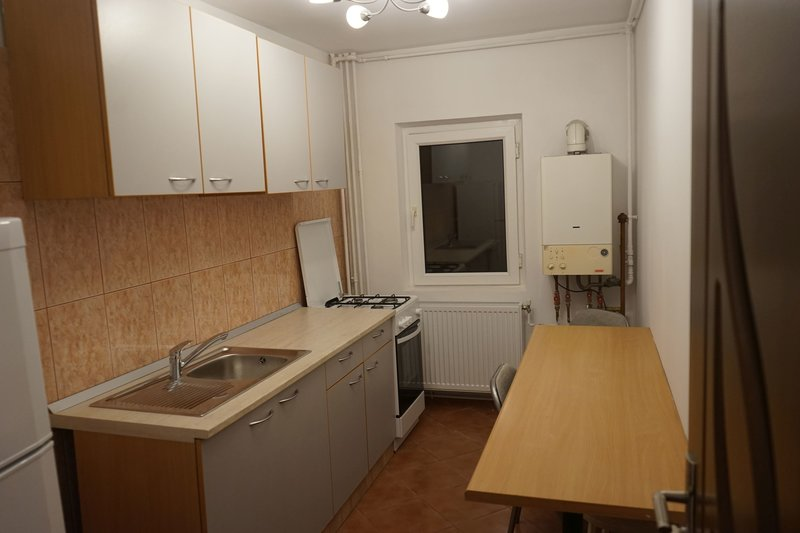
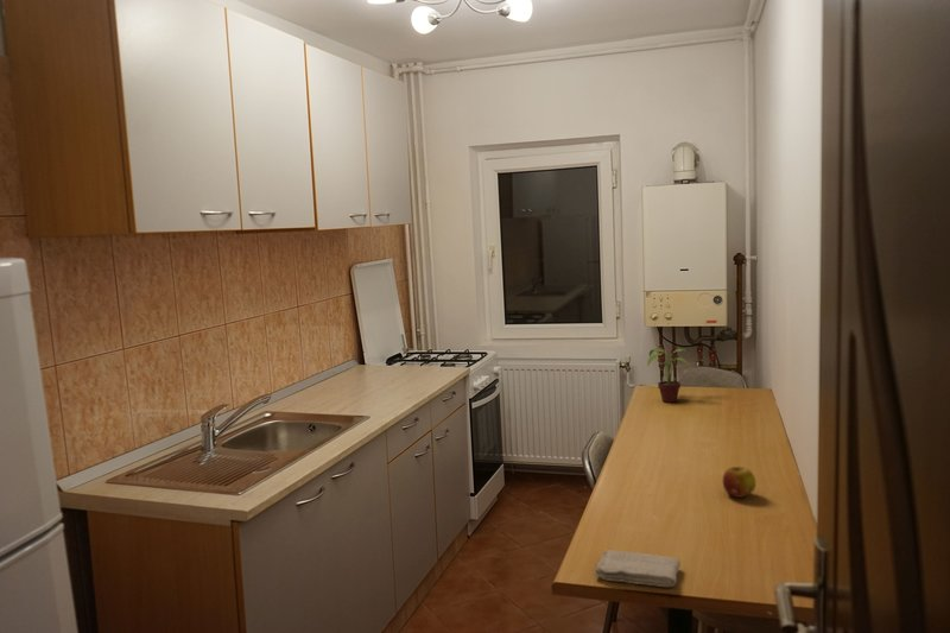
+ fruit [721,466,758,499]
+ washcloth [594,549,682,588]
+ potted plant [646,347,691,404]
